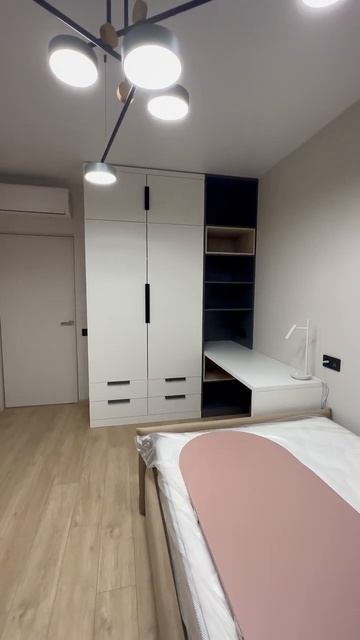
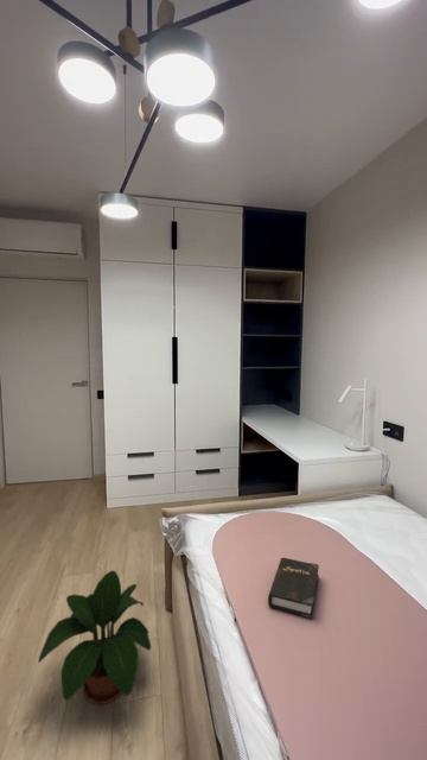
+ potted plant [37,570,152,705]
+ hardback book [267,557,320,620]
